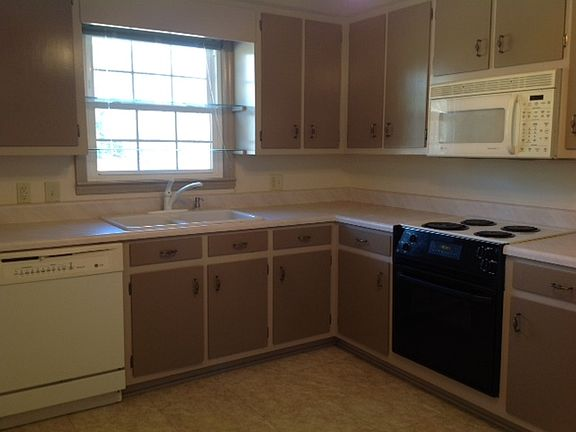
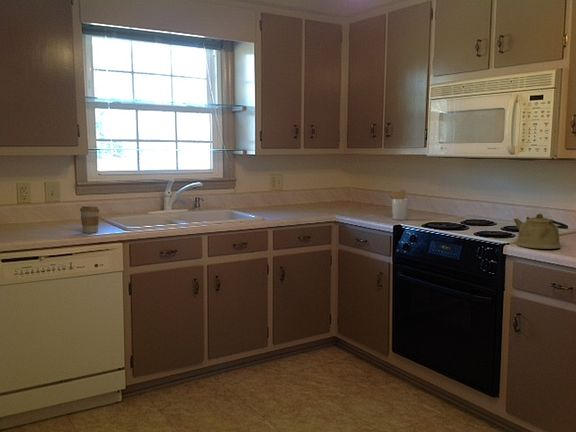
+ coffee cup [79,205,101,234]
+ utensil holder [384,188,410,221]
+ kettle [513,213,569,250]
